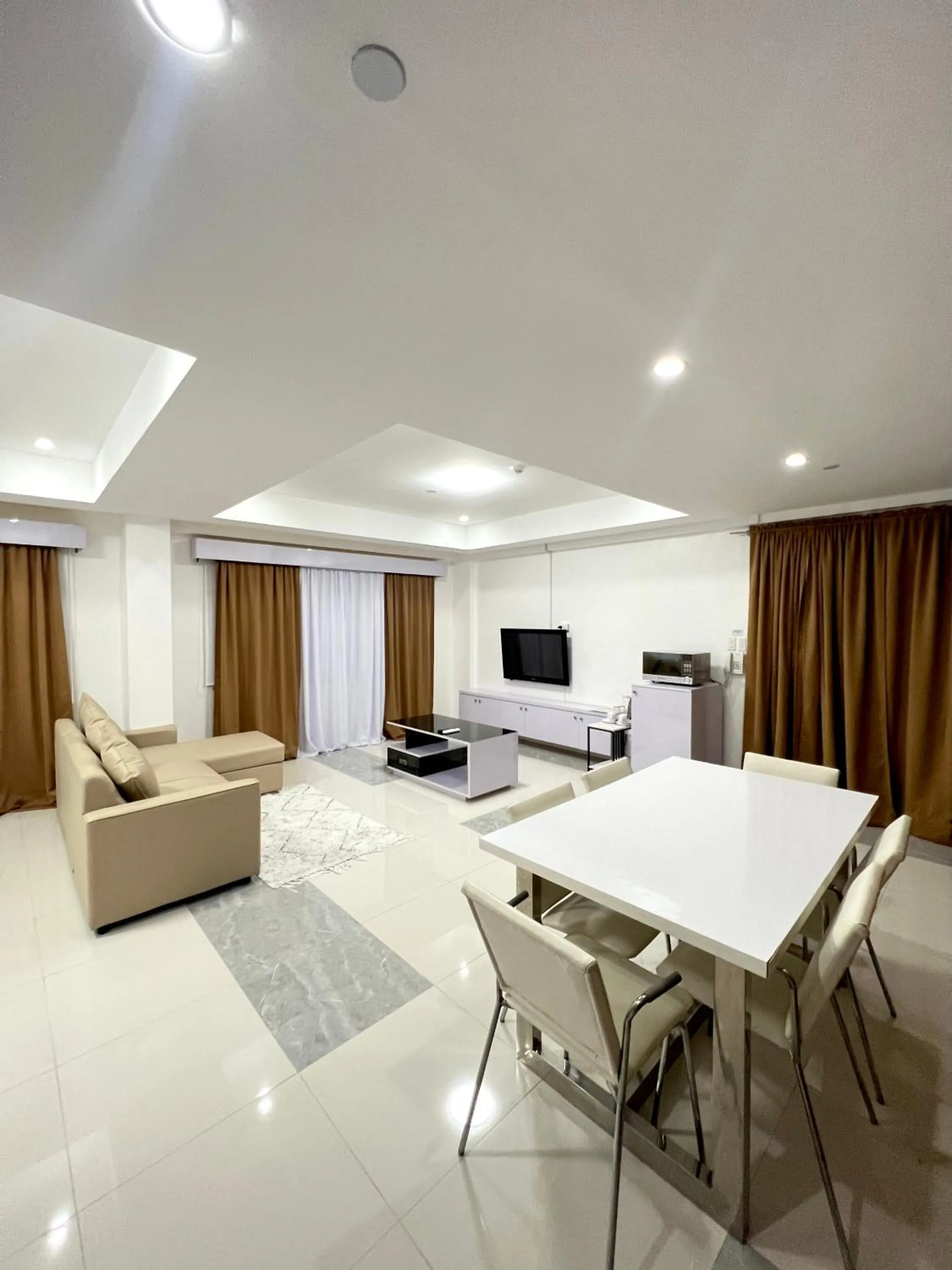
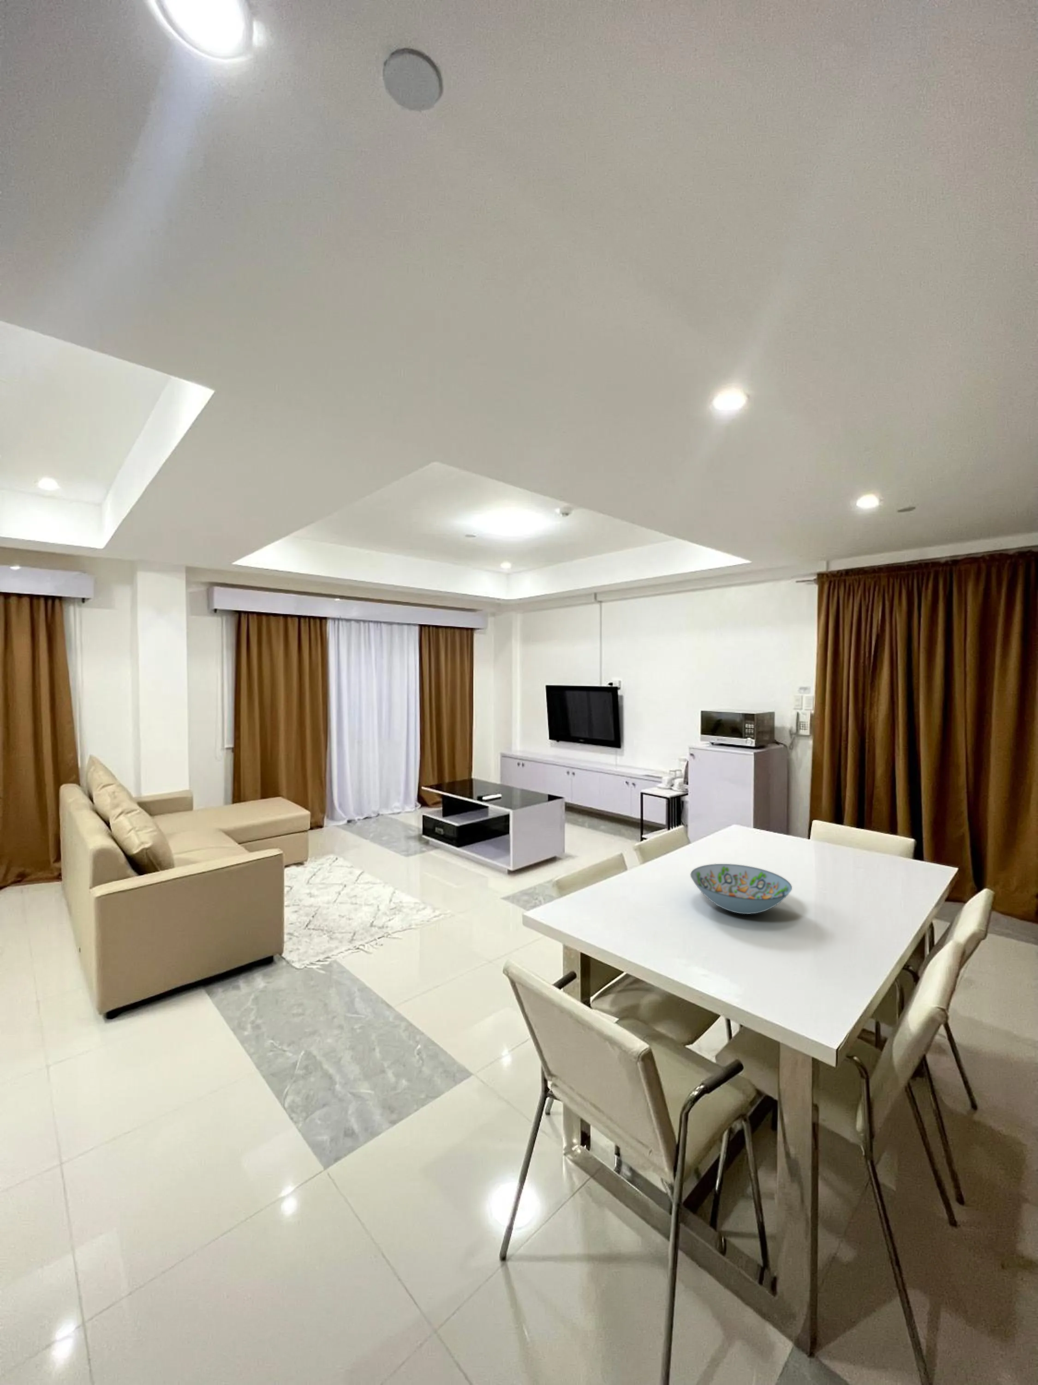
+ decorative bowl [690,864,793,915]
